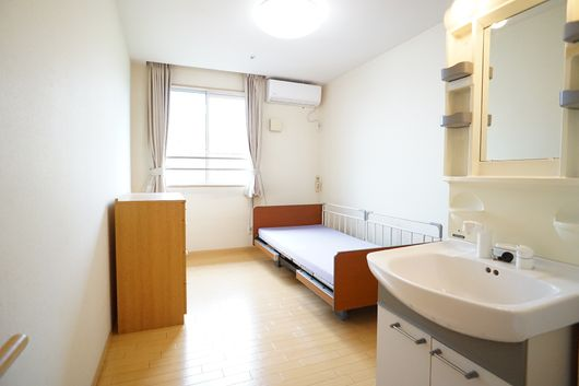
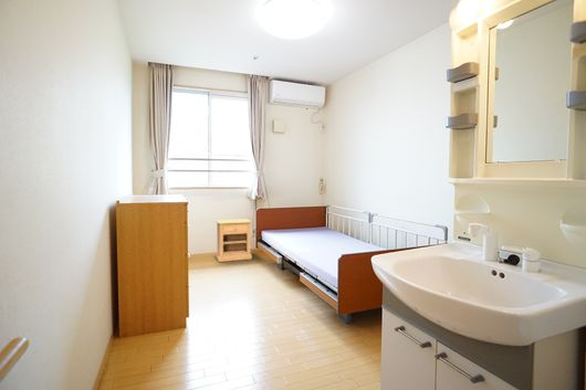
+ nightstand [214,218,253,263]
